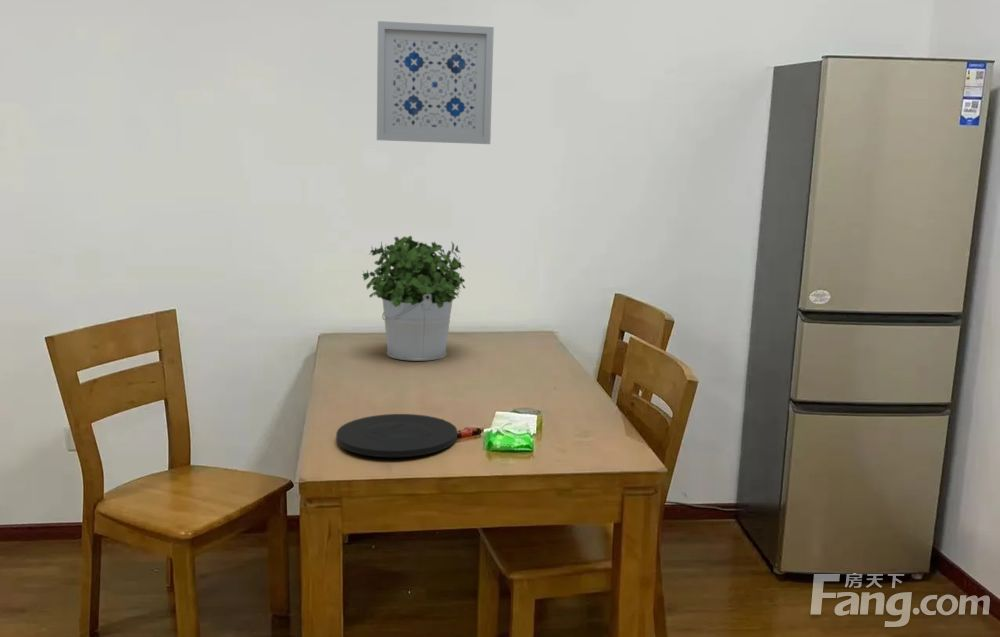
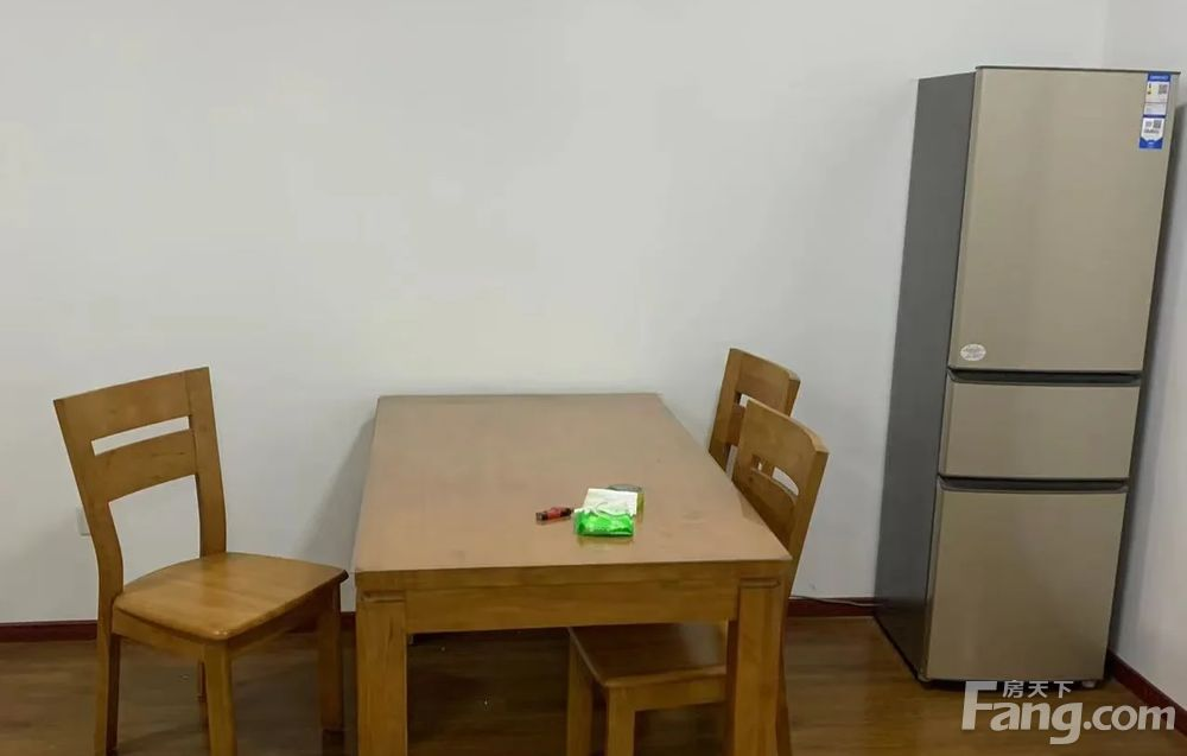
- potted plant [361,235,466,362]
- plate [335,413,458,458]
- wall art [376,20,495,145]
